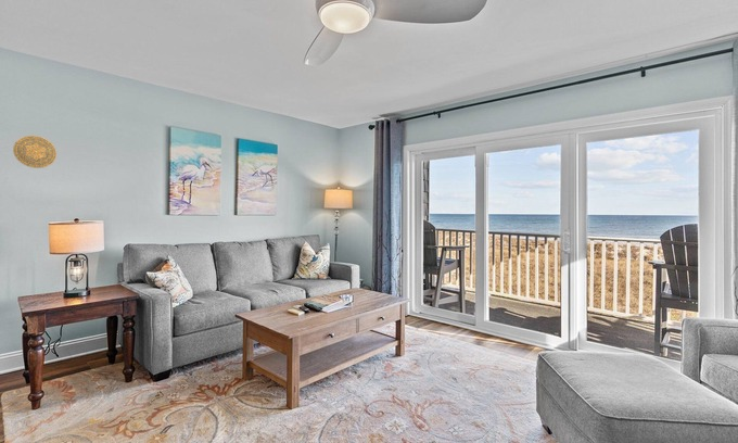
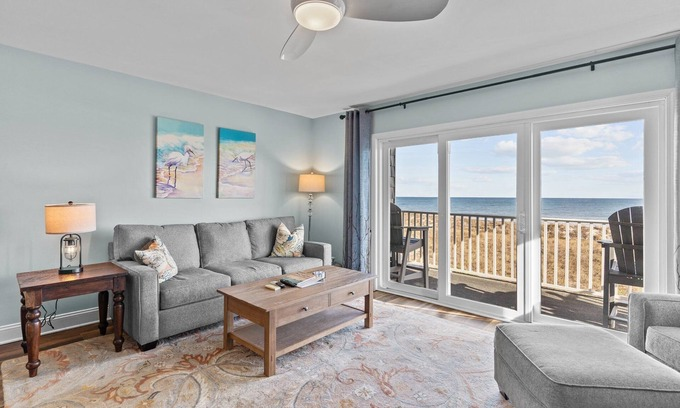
- decorative plate [12,135,58,169]
